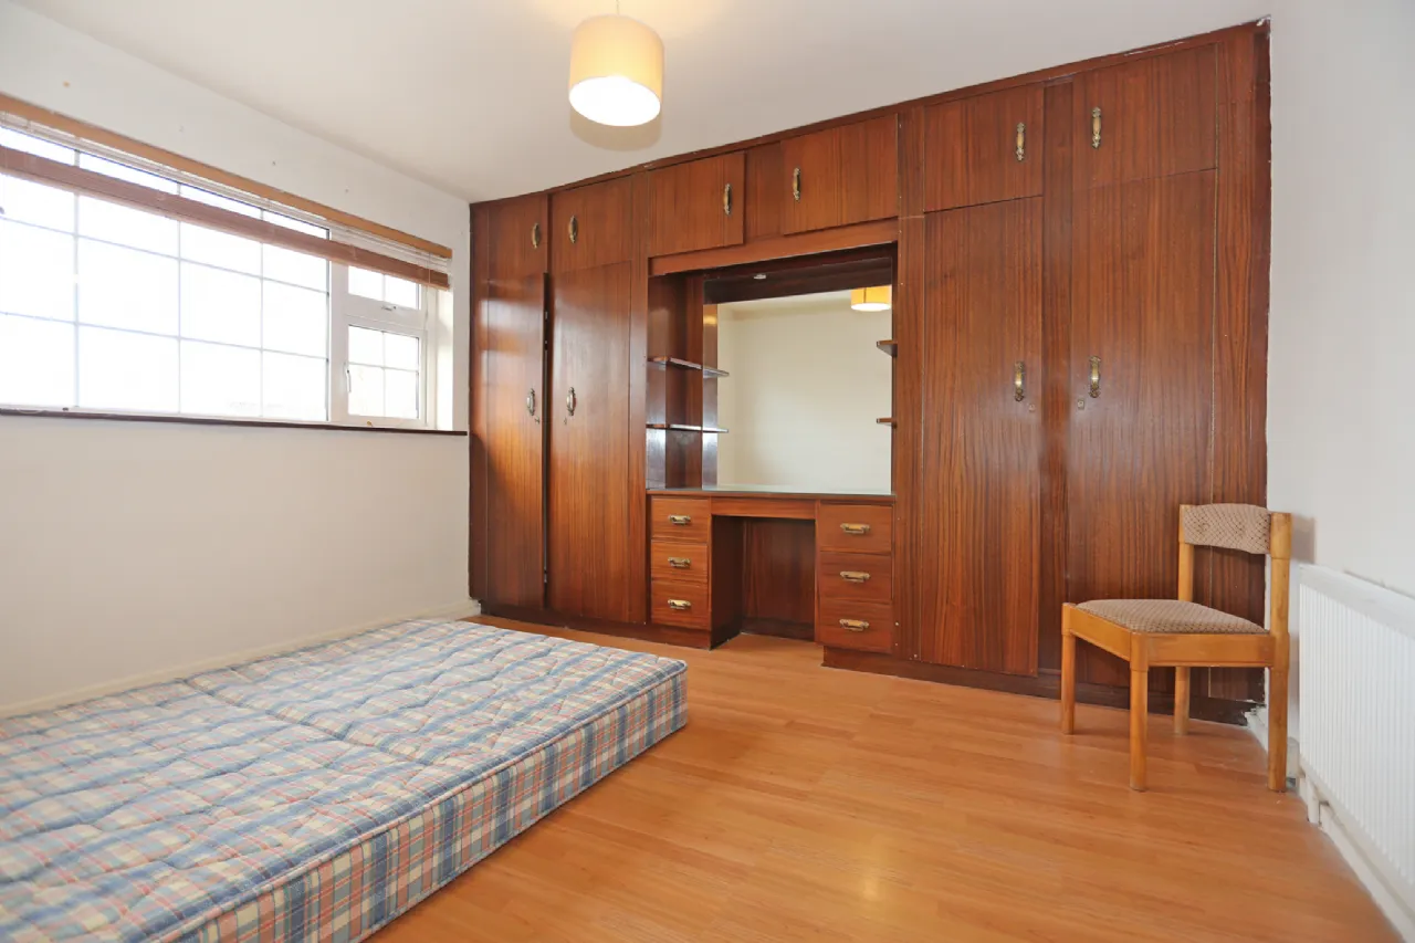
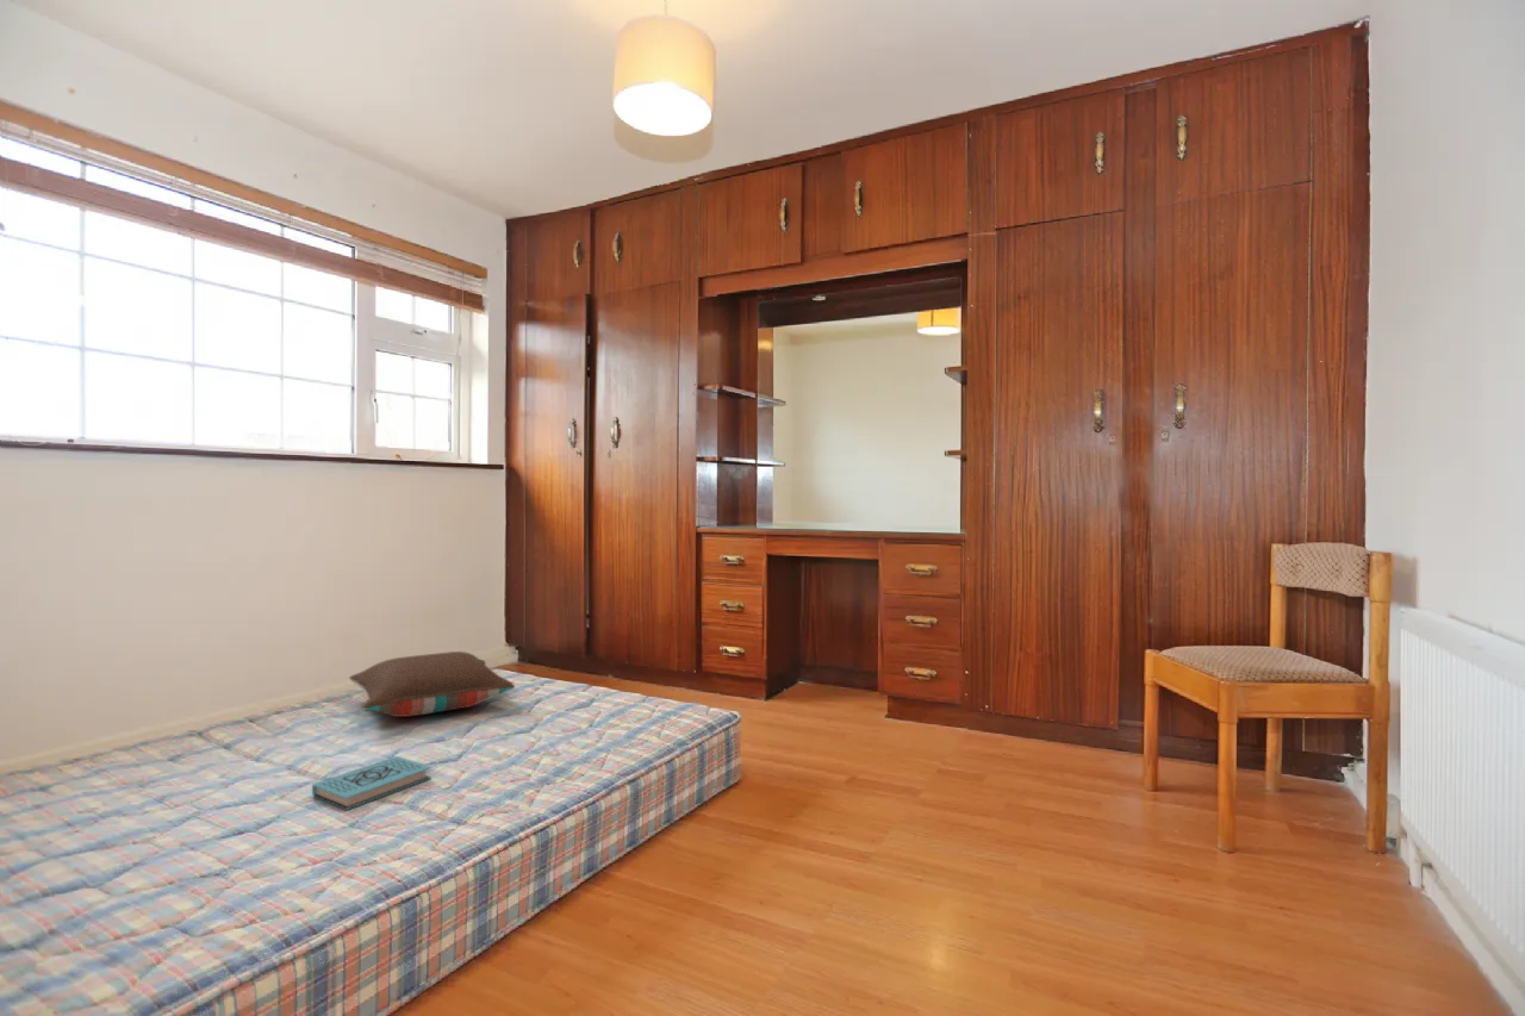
+ book [311,755,432,811]
+ pillow [348,650,516,718]
